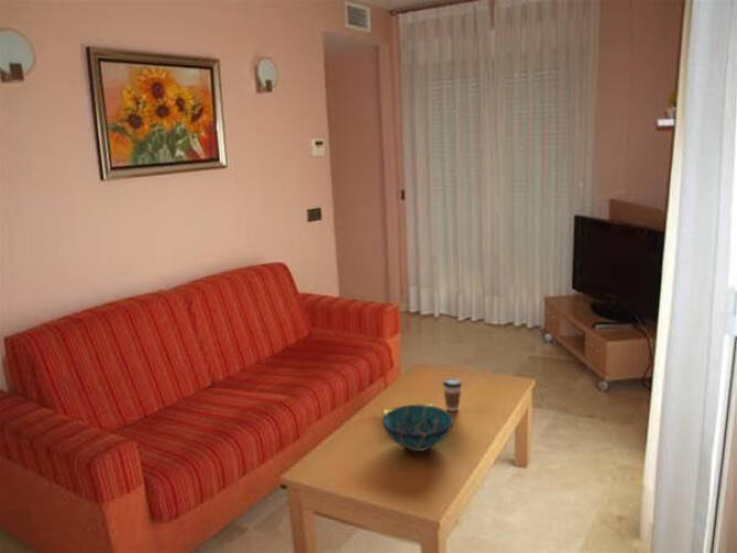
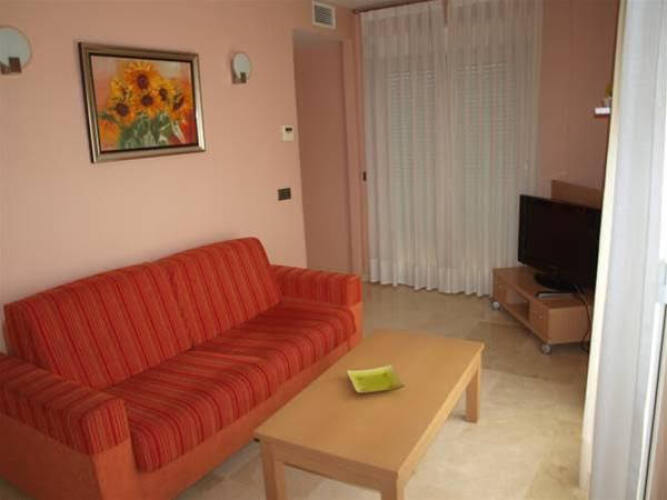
- coffee cup [442,377,463,413]
- decorative bowl [381,404,455,452]
